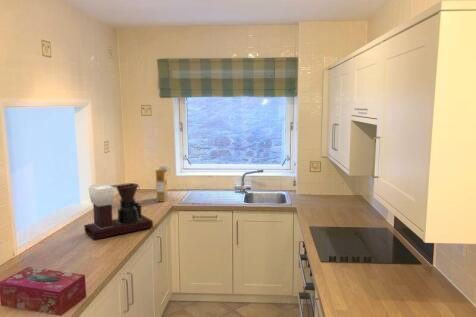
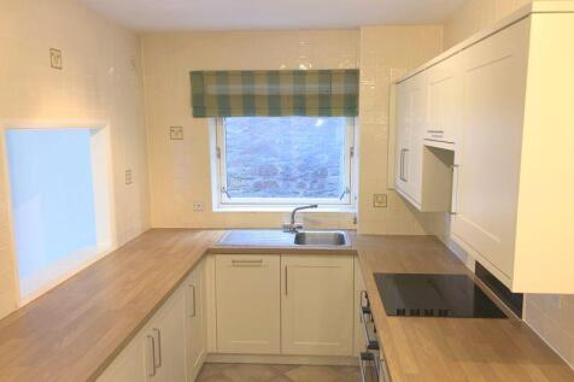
- cereal box [153,166,173,203]
- tissue box [0,266,87,317]
- coffee maker [83,182,154,241]
